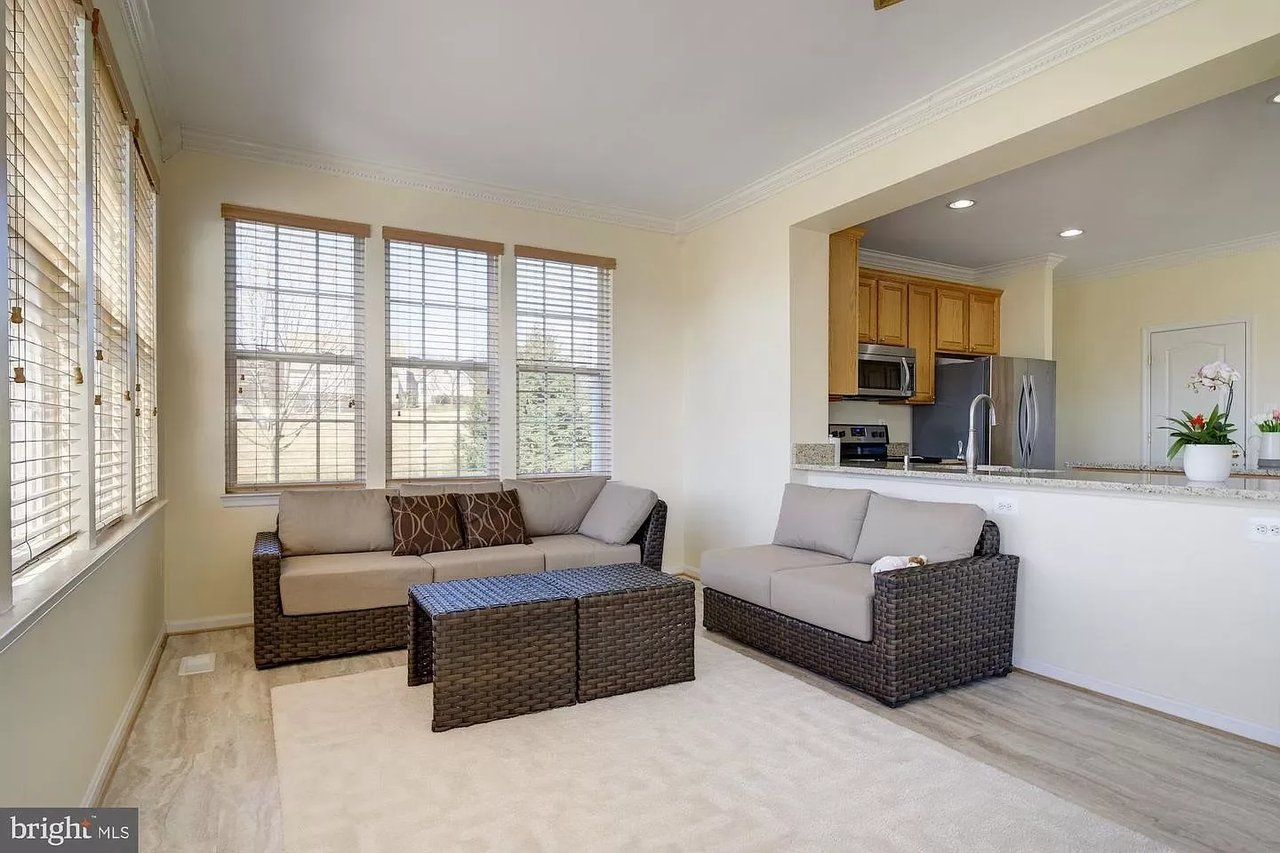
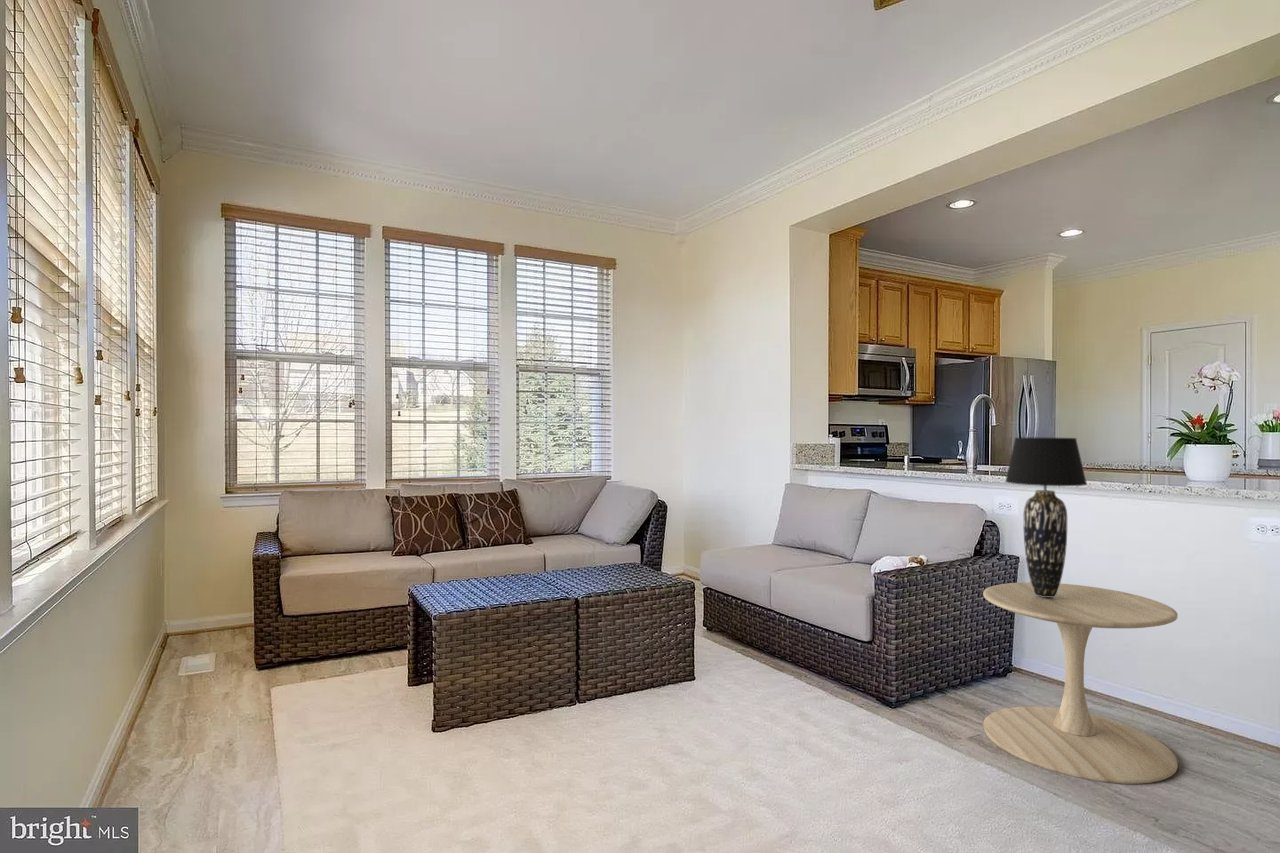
+ table lamp [1004,437,1088,597]
+ side table [982,581,1179,785]
